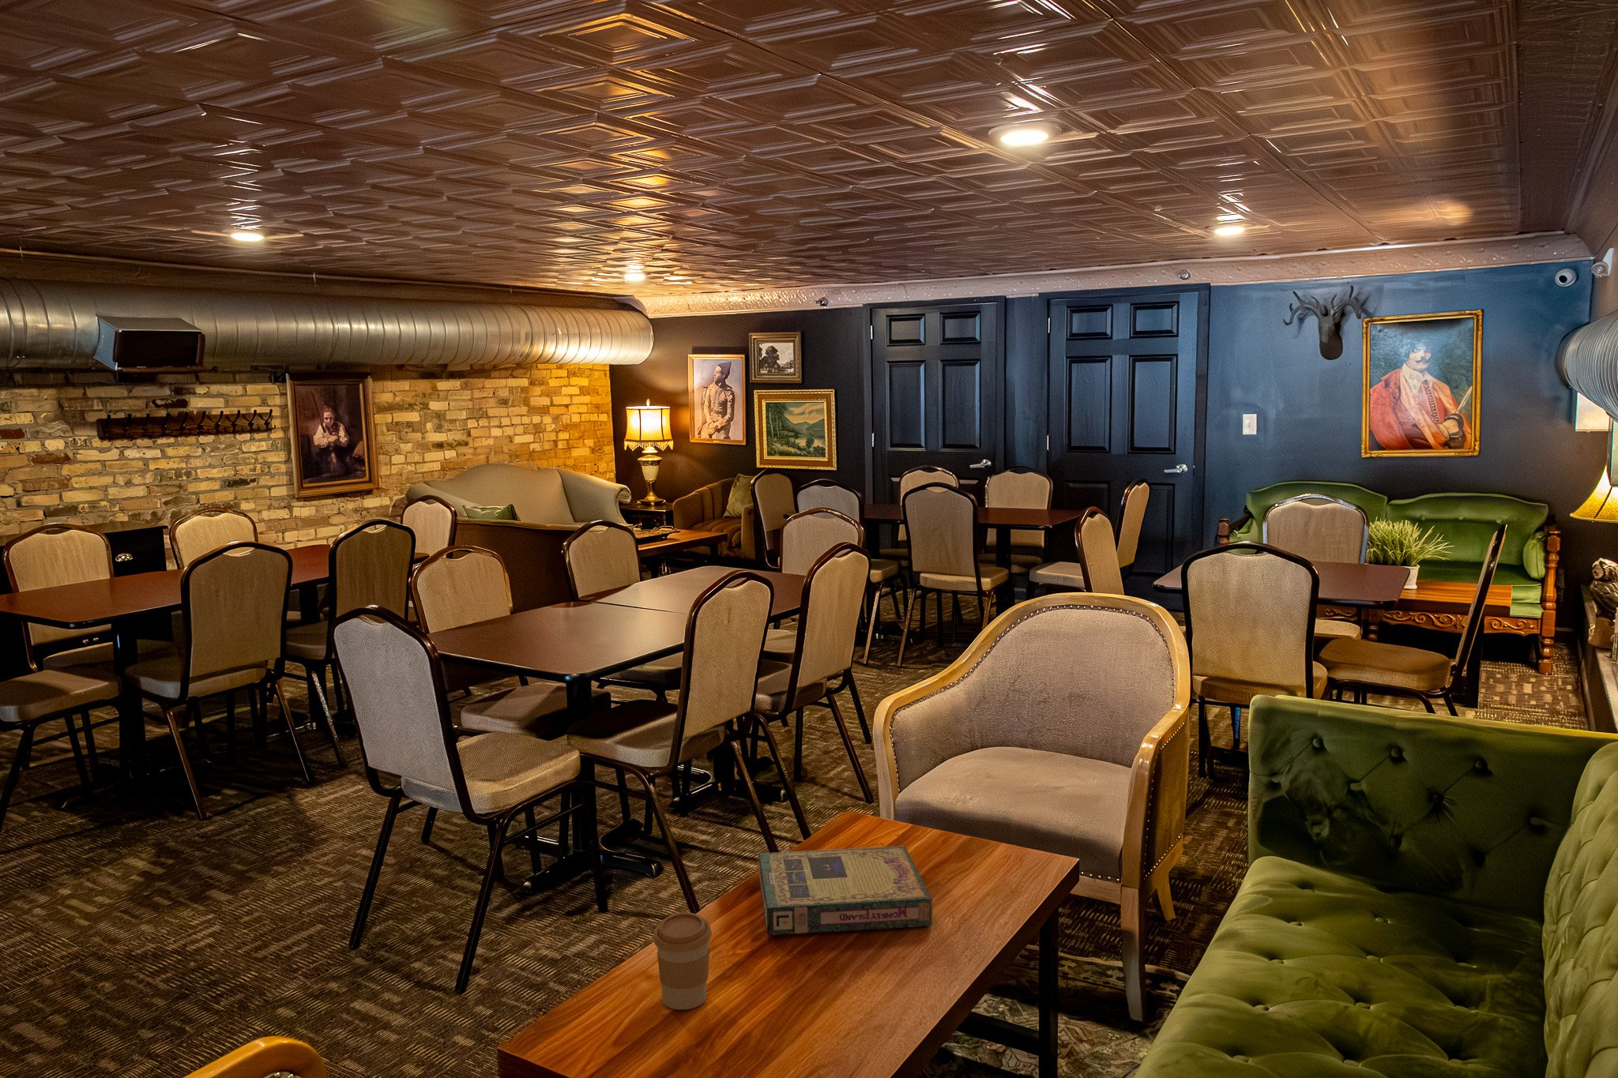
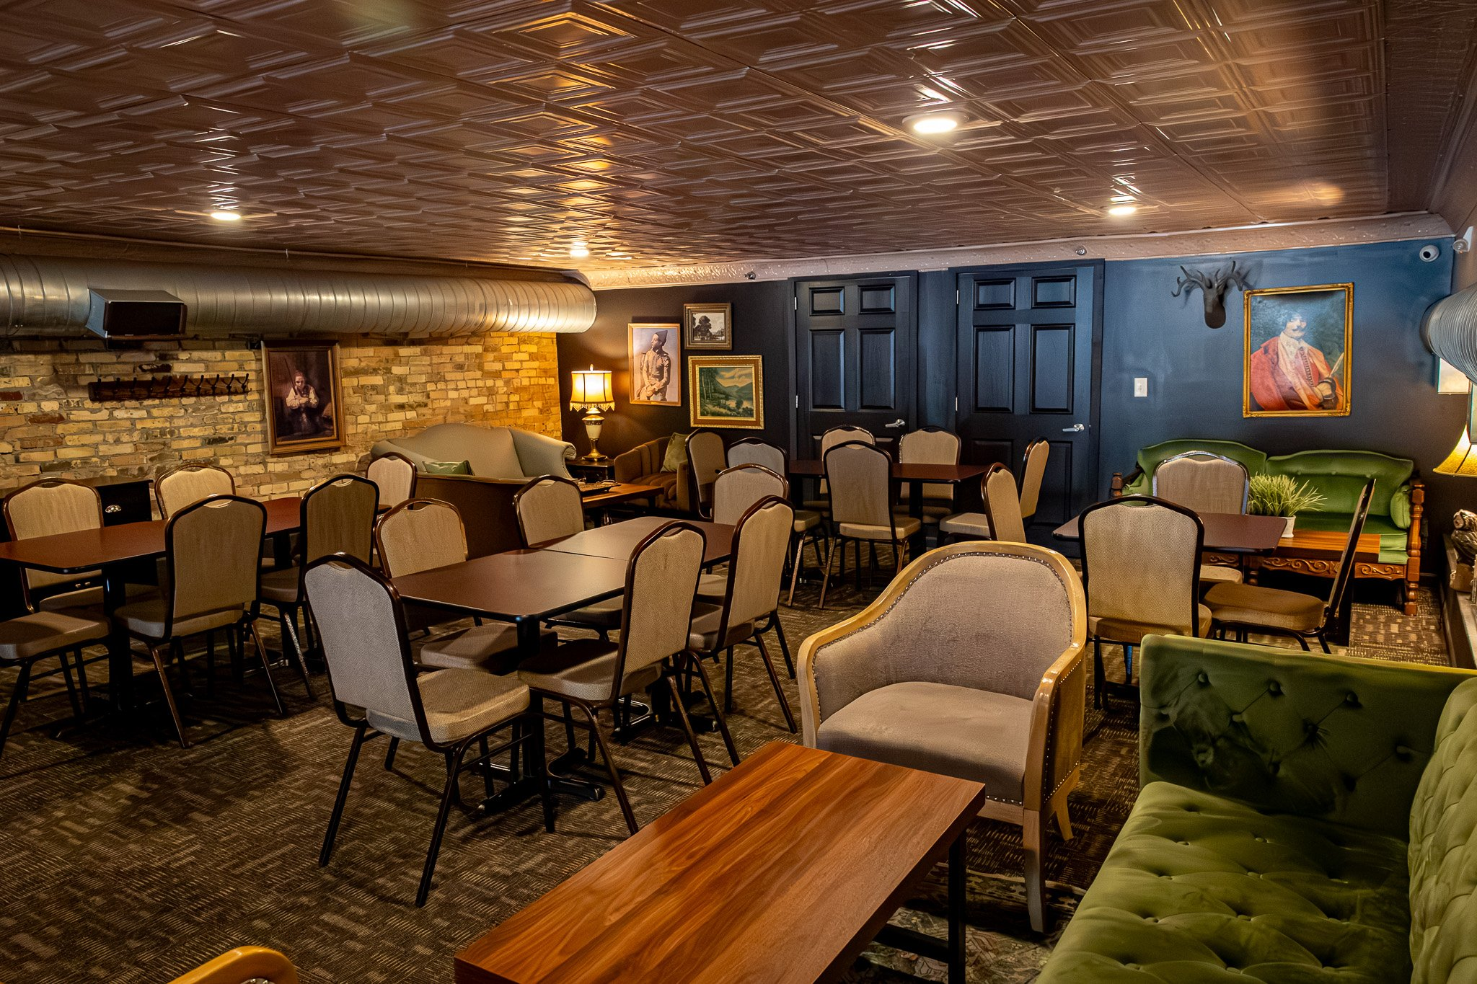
- video game box [758,845,934,937]
- coffee cup [652,912,712,1011]
